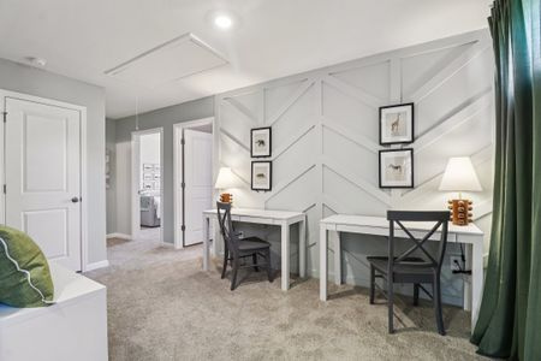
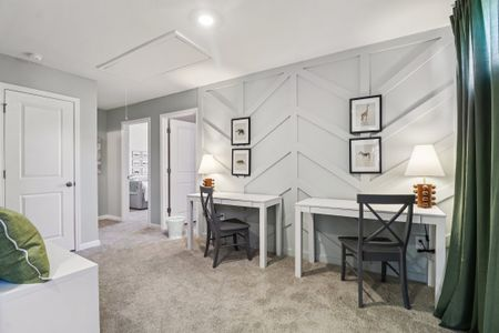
+ wastebasket [164,215,186,240]
